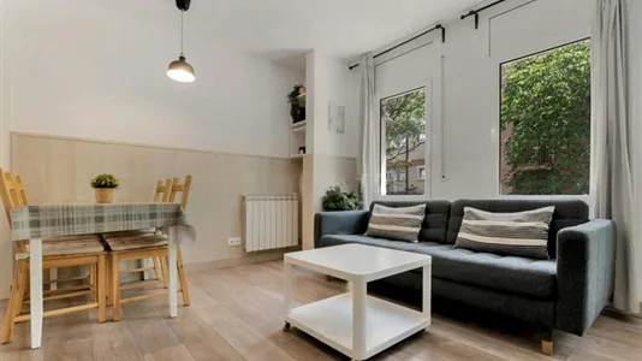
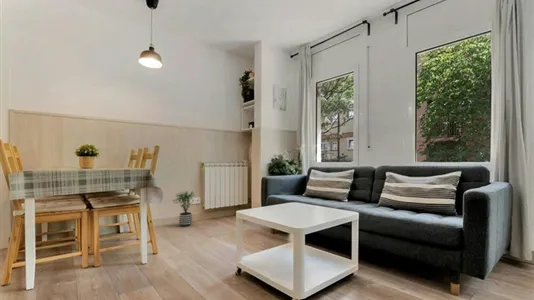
+ potted plant [172,190,197,228]
